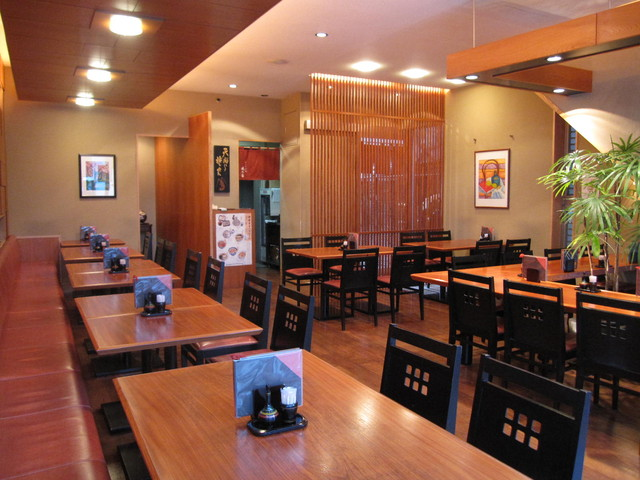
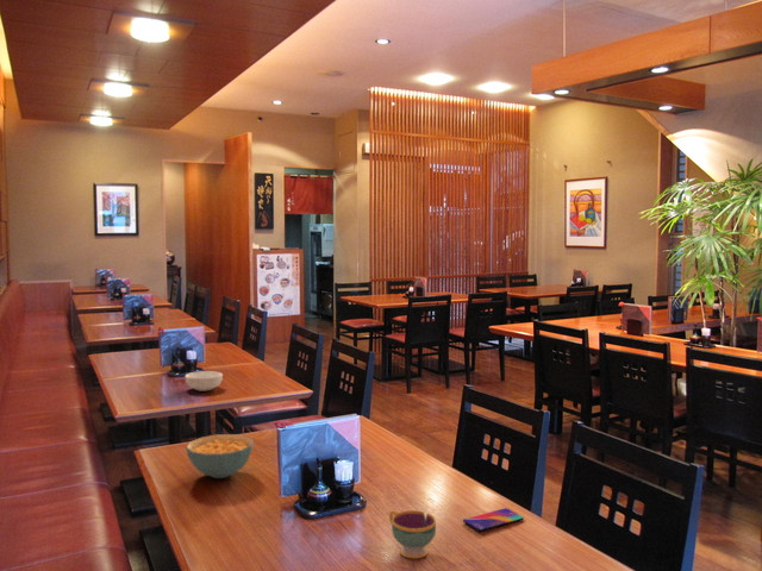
+ teacup [388,509,437,559]
+ cereal bowl [185,370,224,393]
+ cereal bowl [186,433,255,479]
+ smartphone [462,507,525,533]
